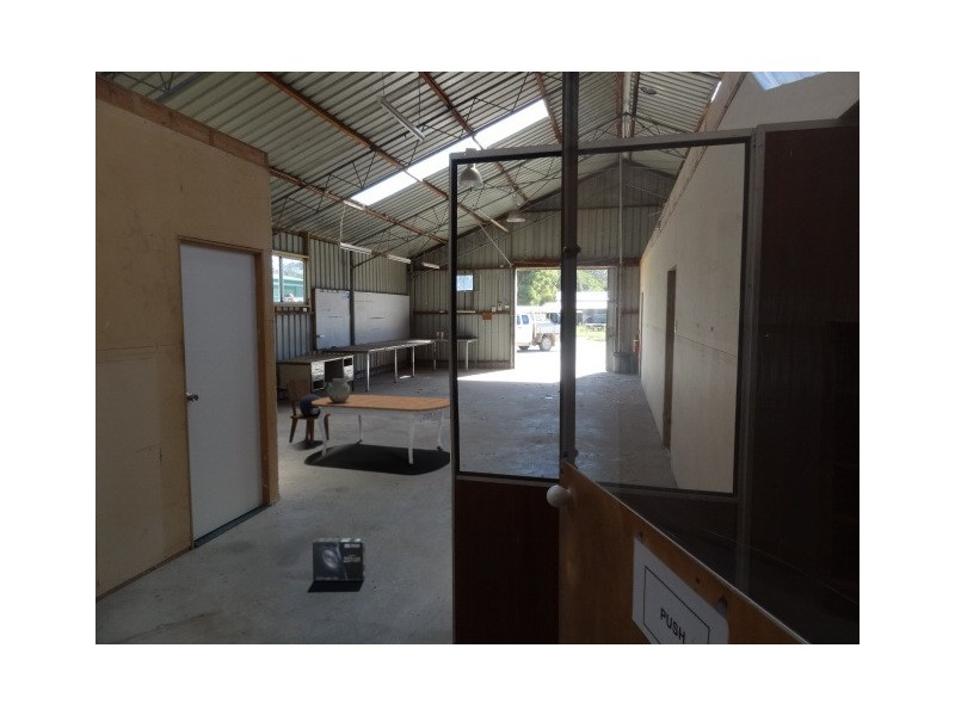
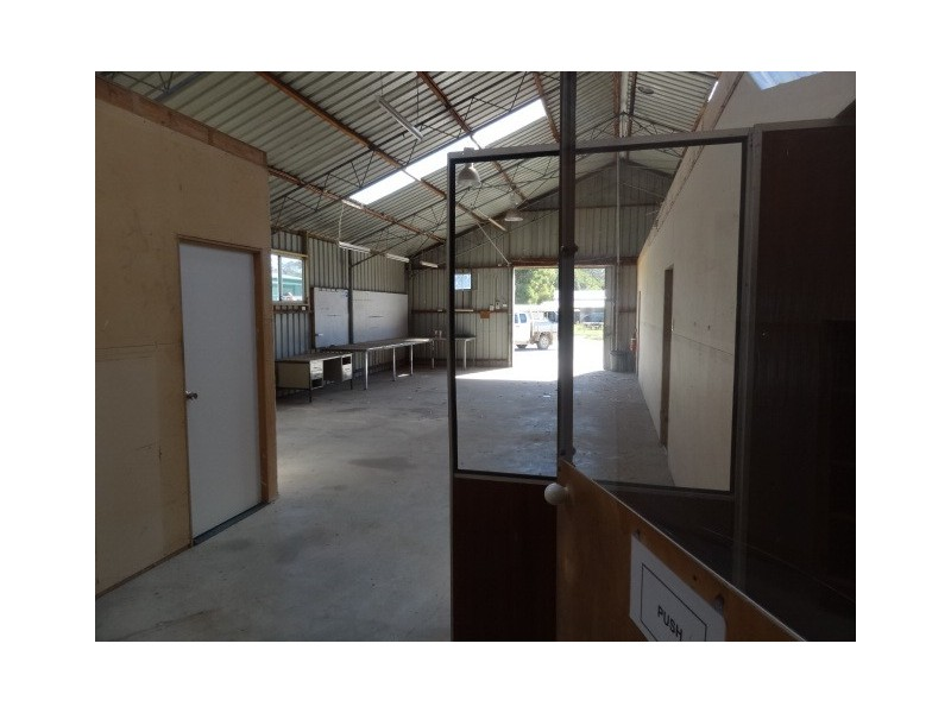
- ceramic pot [326,377,351,402]
- motorcycle helmet [298,393,322,416]
- dining table [312,394,451,464]
- dining chair [285,377,332,446]
- box [312,537,366,582]
